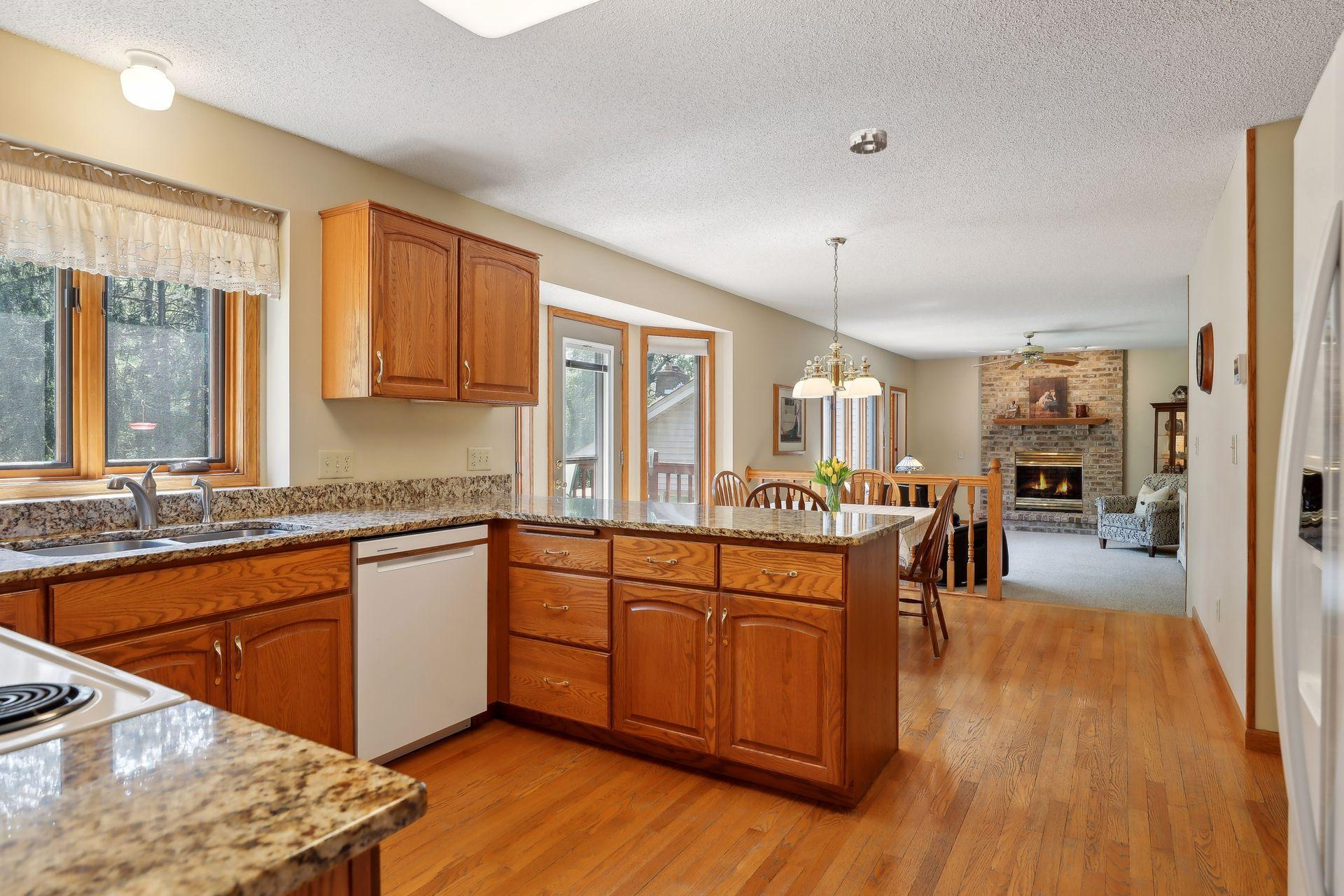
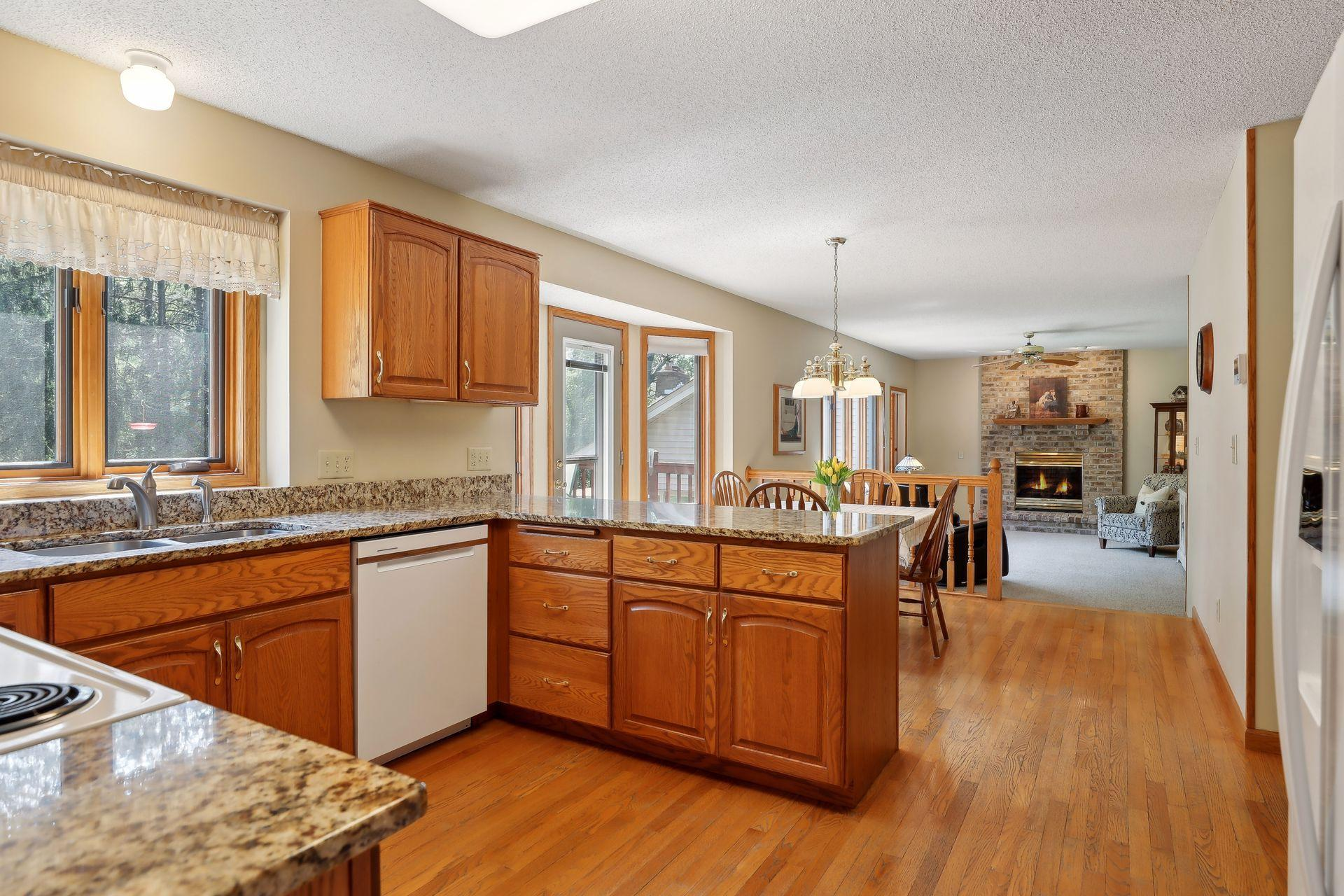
- smoke detector [849,127,888,155]
